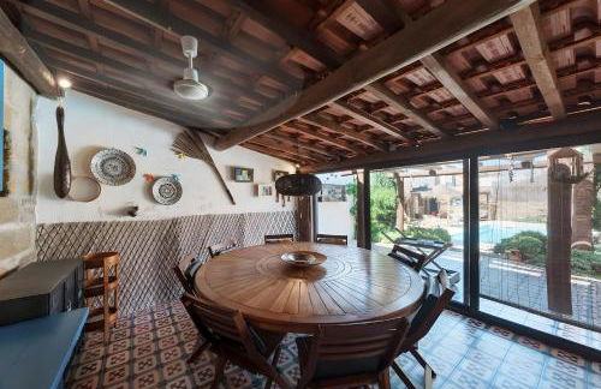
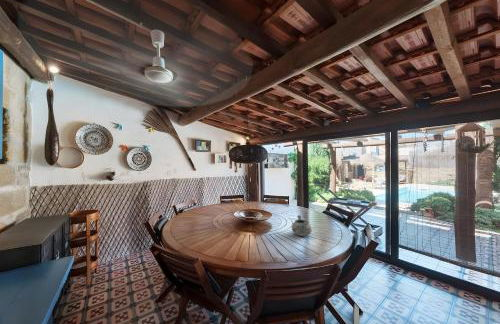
+ bowl [291,214,313,237]
